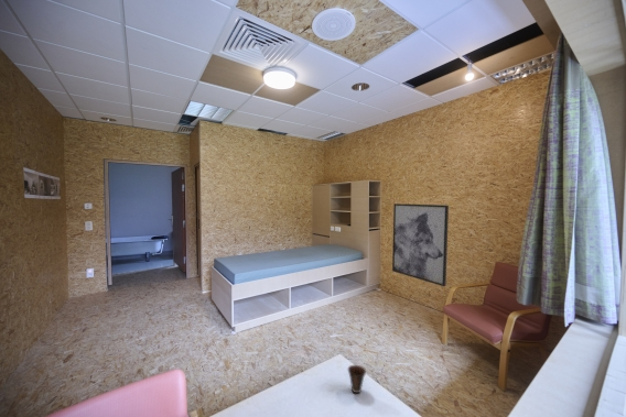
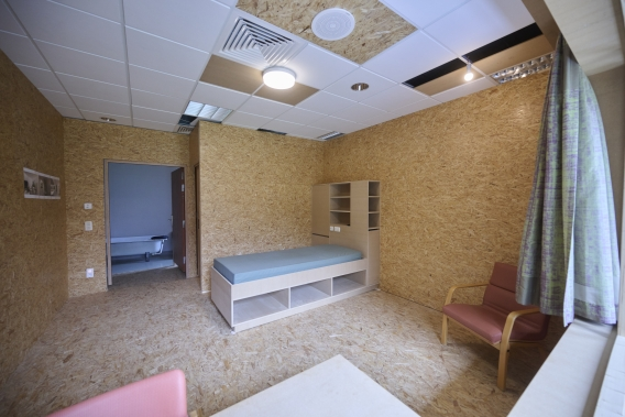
- wall art [391,202,450,287]
- cup [347,364,367,394]
